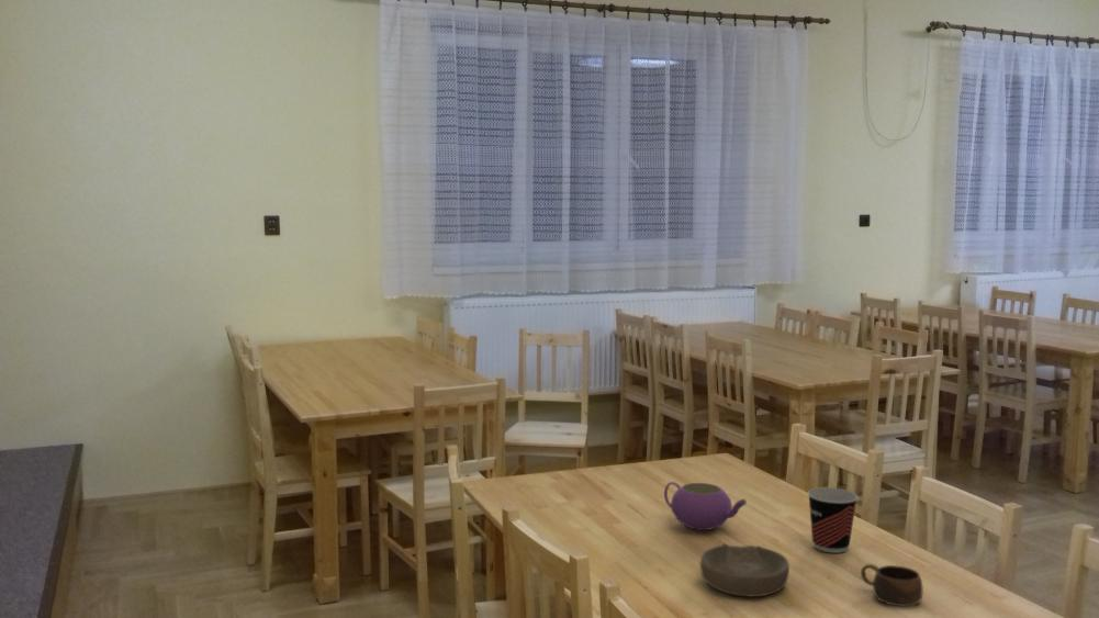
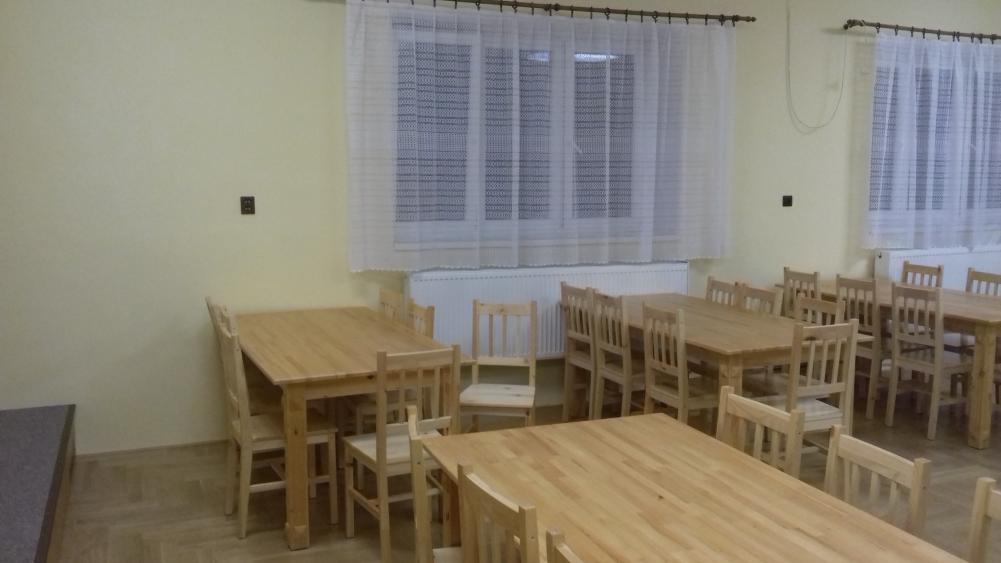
- cup [860,563,924,607]
- bowl [699,543,790,598]
- teapot [663,481,748,531]
- cup [807,486,859,554]
